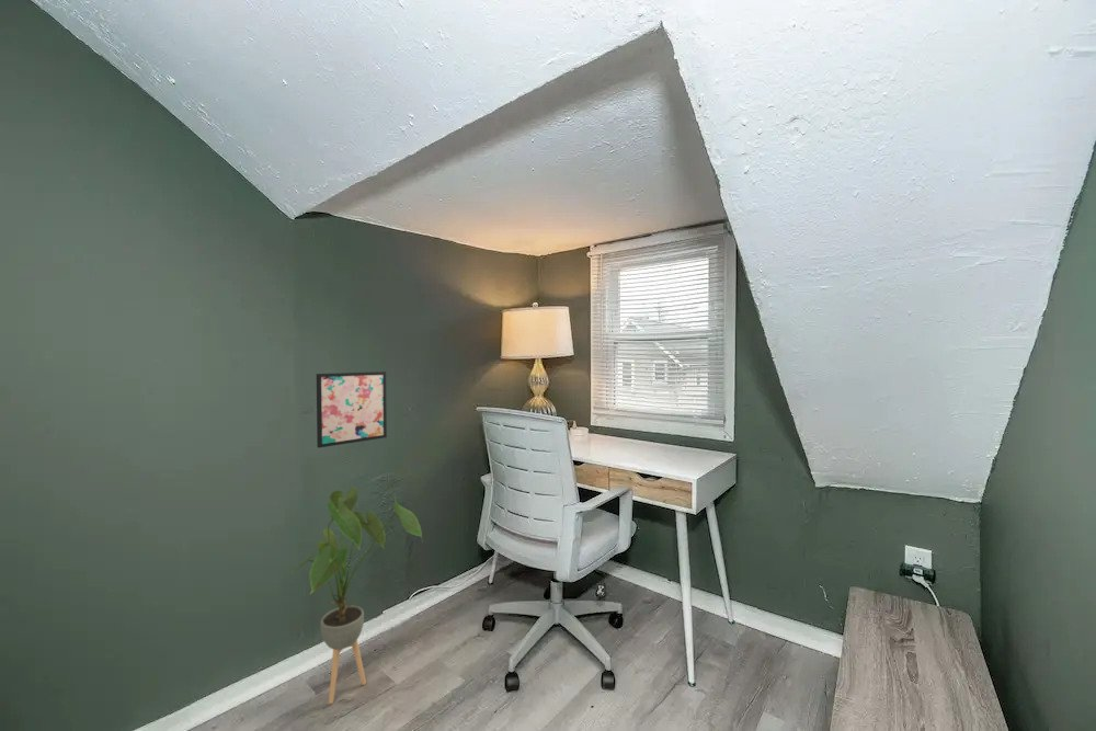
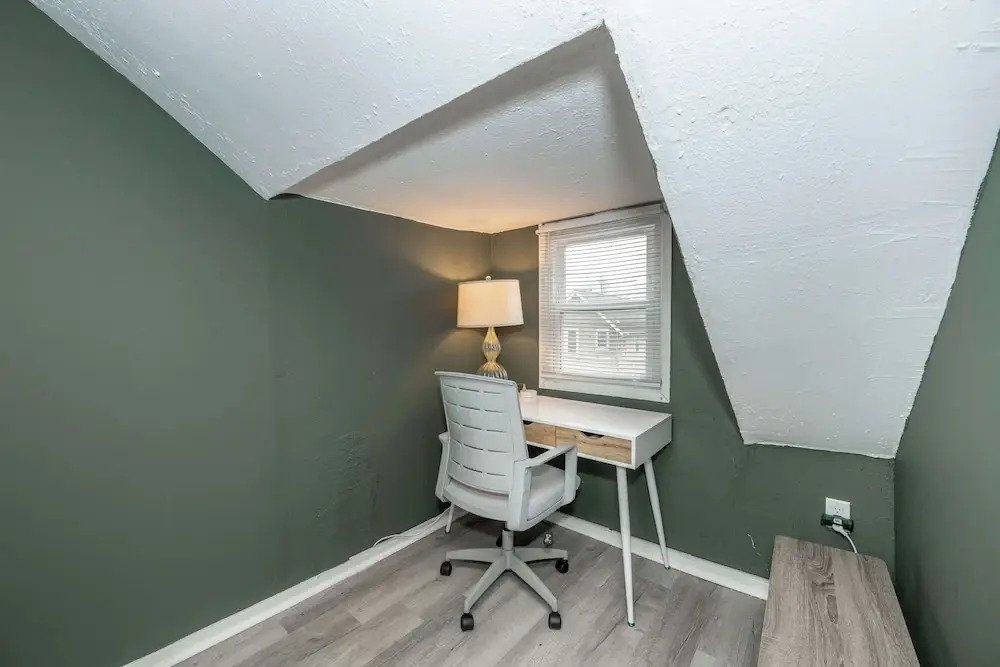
- house plant [290,486,424,705]
- wall art [316,370,388,449]
